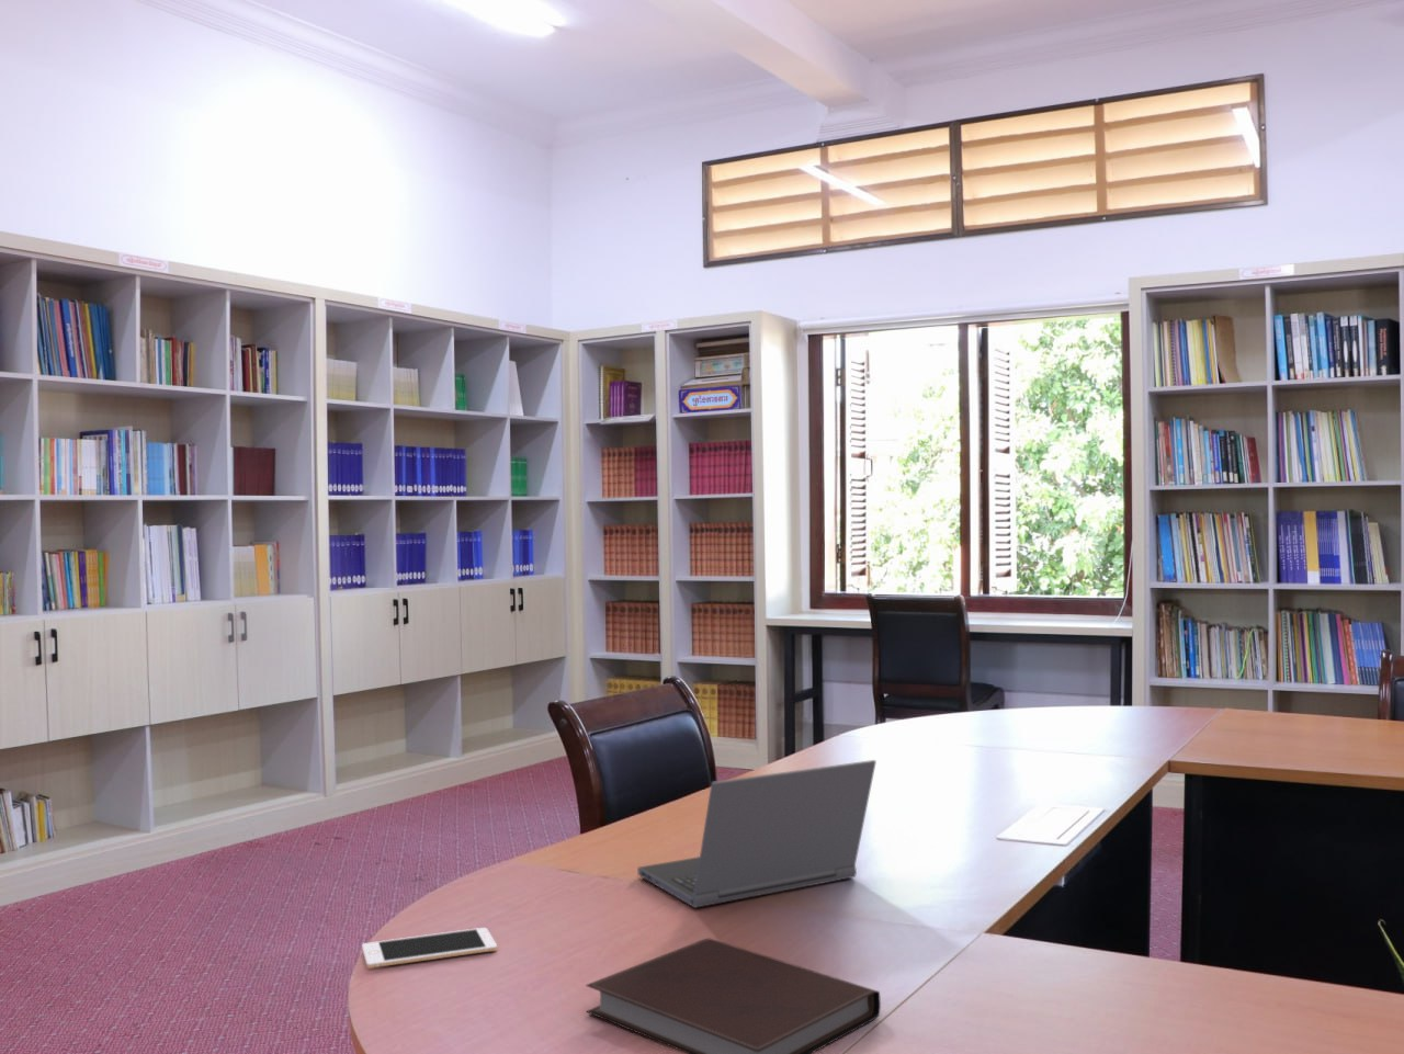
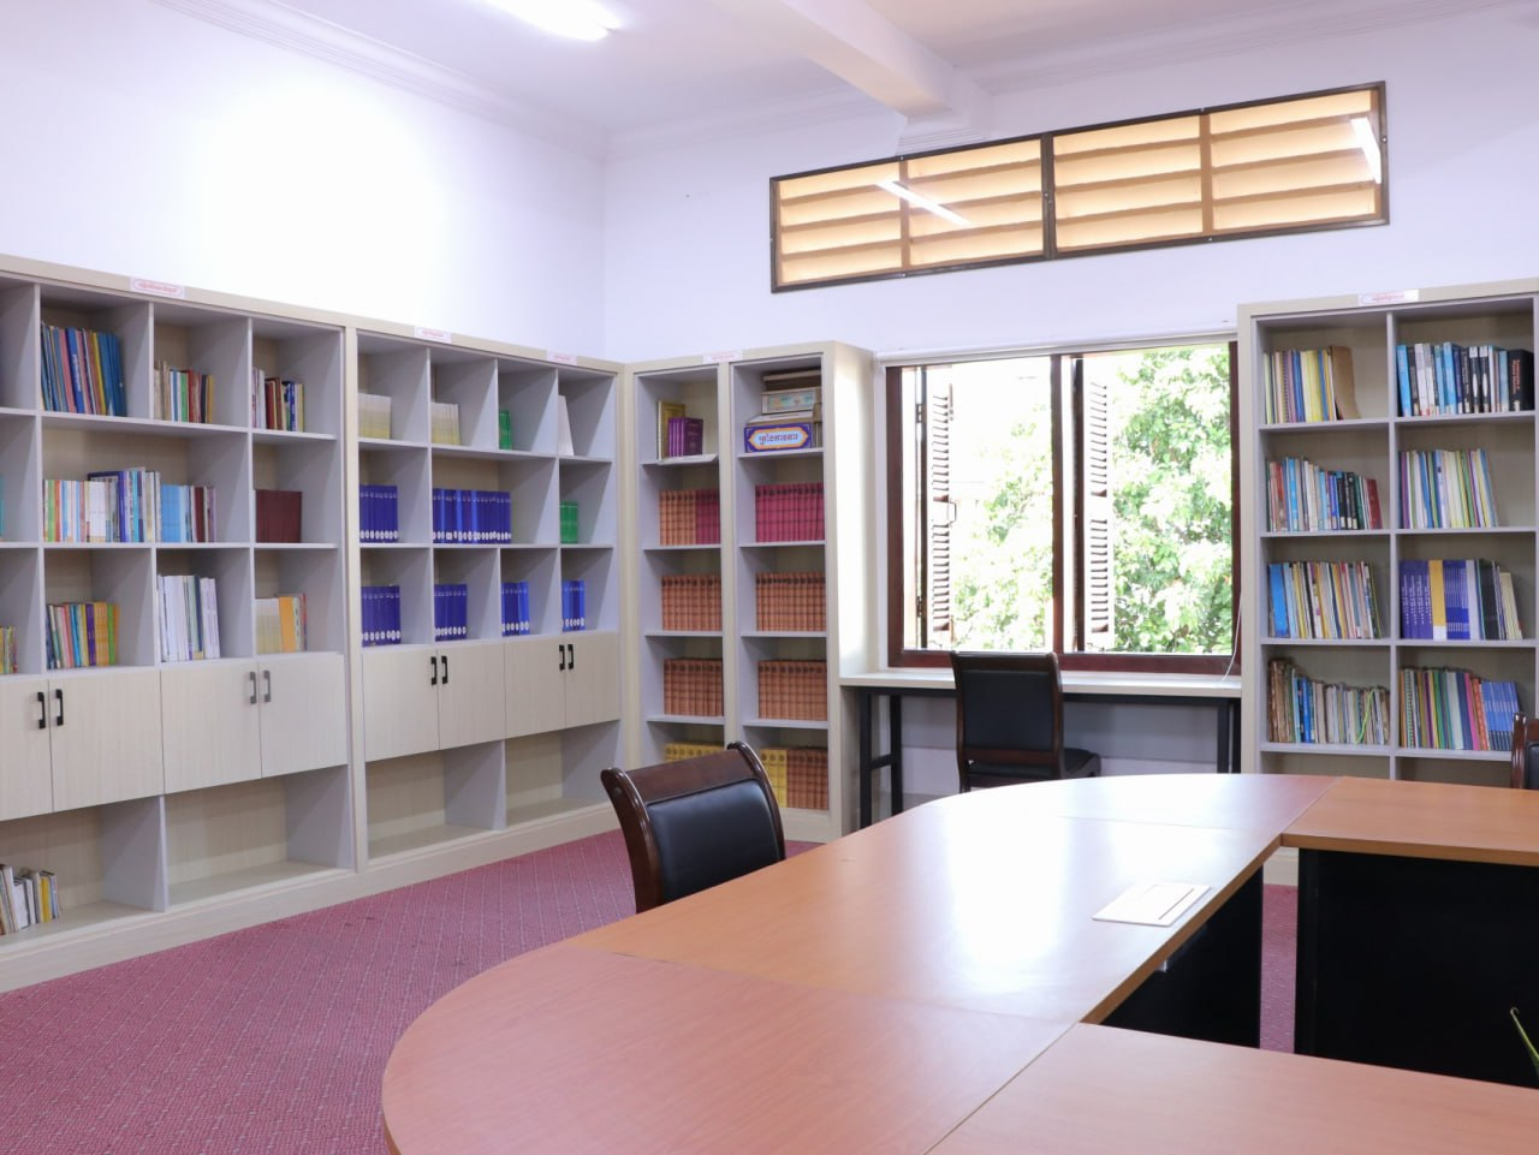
- notebook [585,938,881,1054]
- laptop computer [638,760,877,909]
- cell phone [361,927,498,970]
